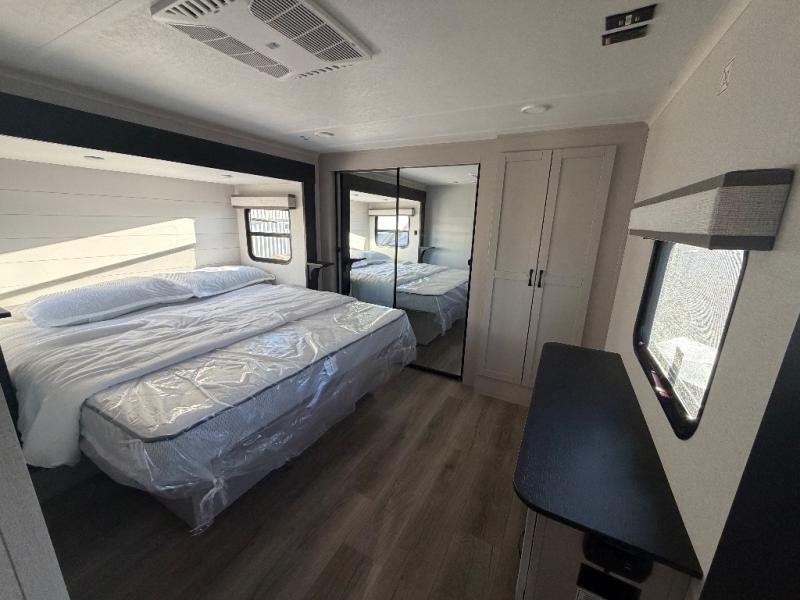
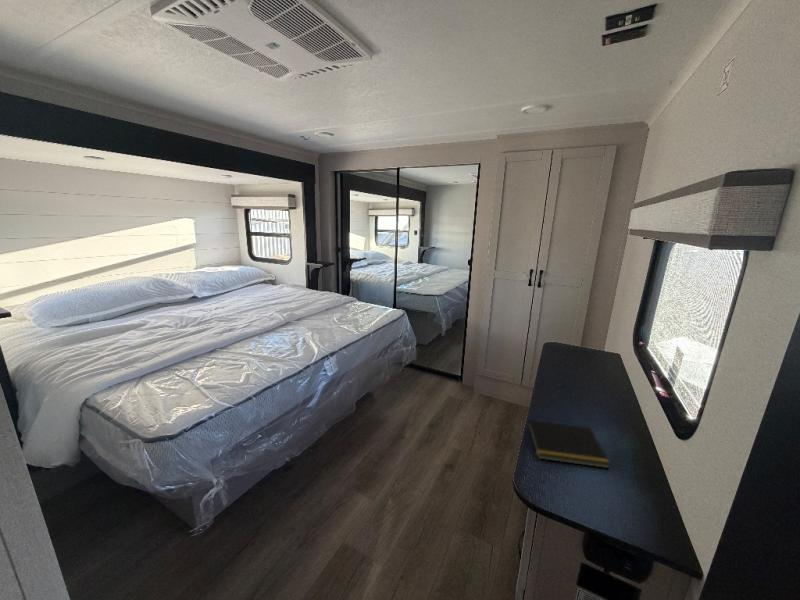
+ notepad [524,419,612,469]
